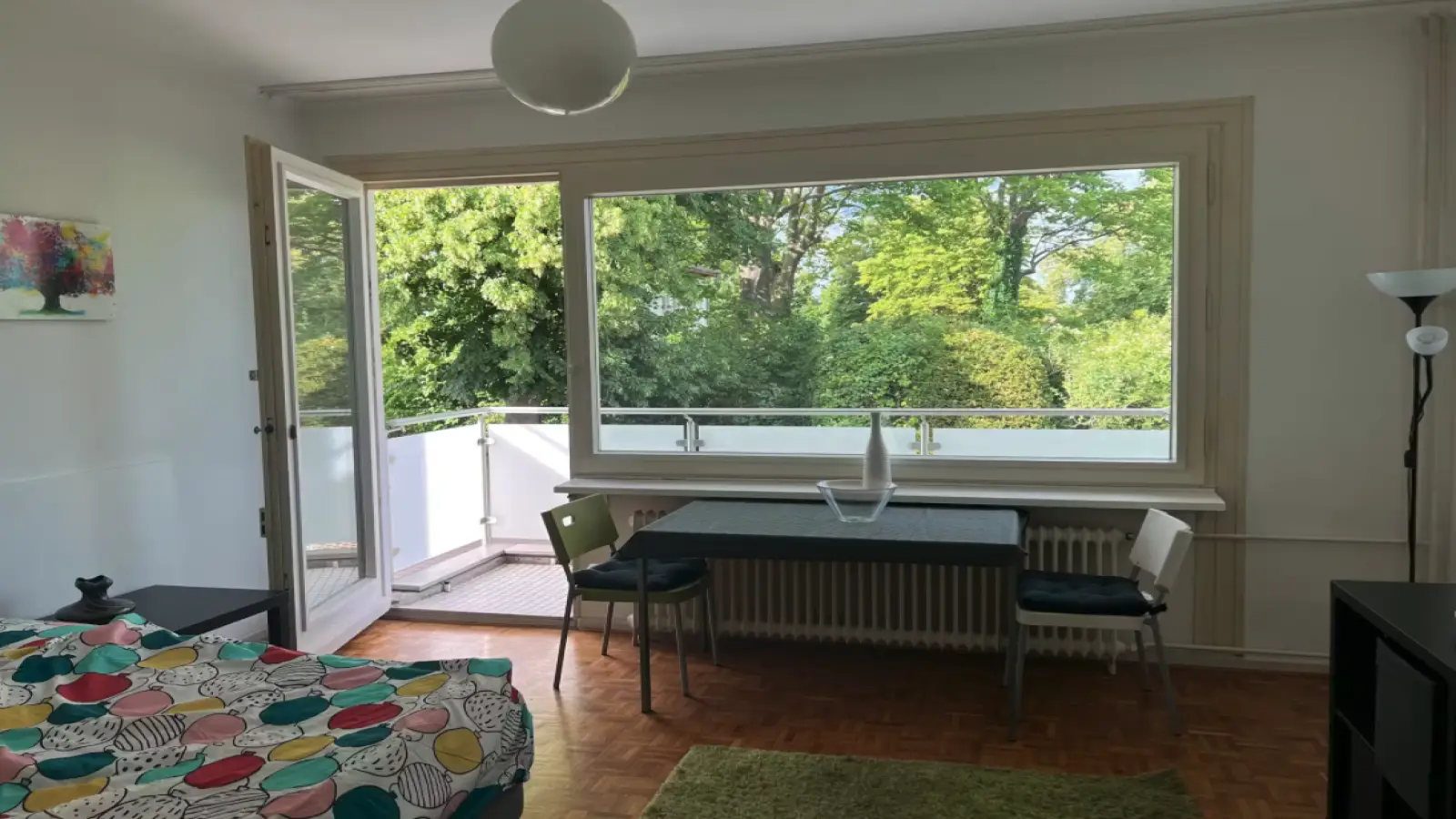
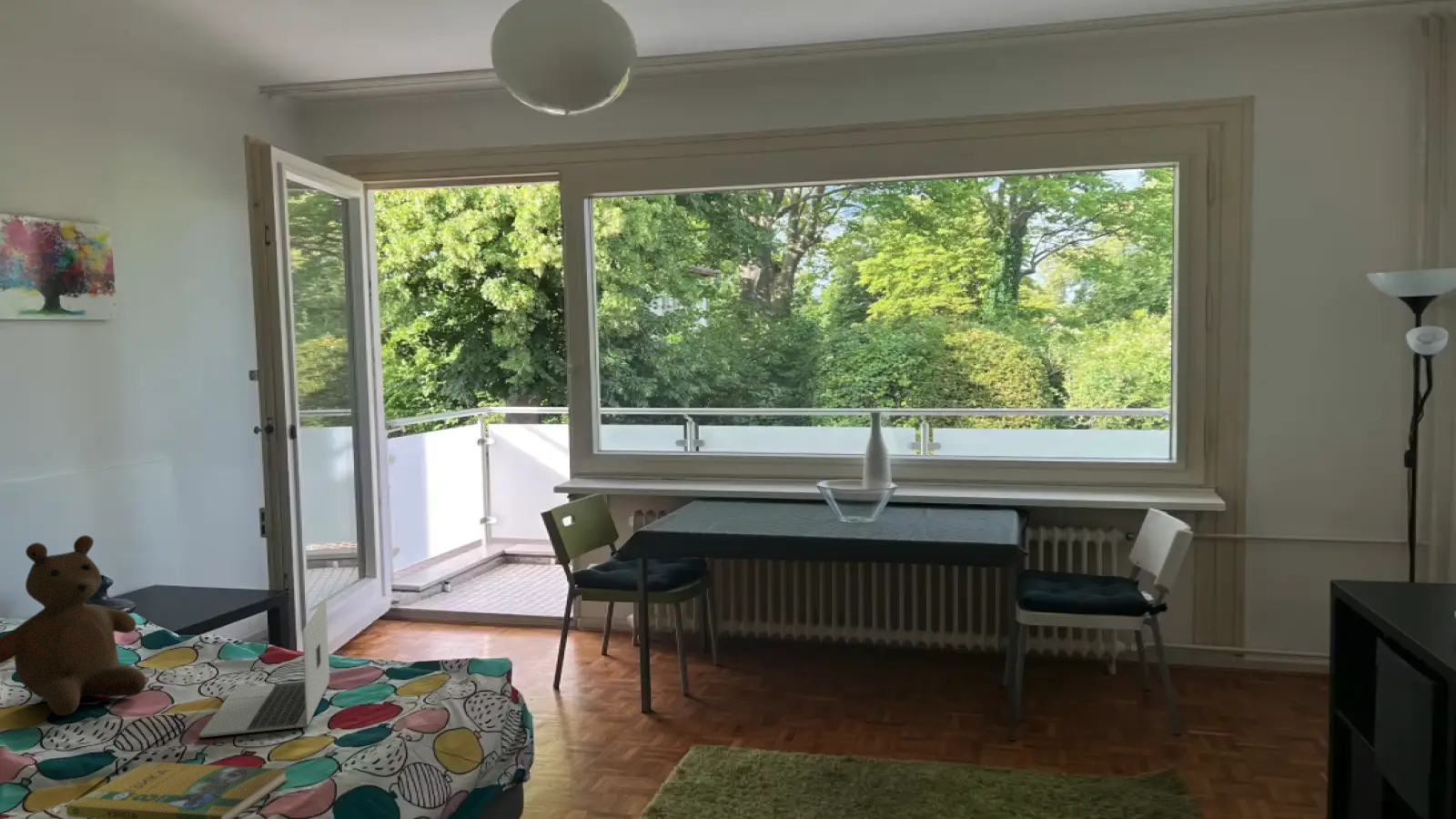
+ laptop [198,597,330,738]
+ teddy bear [0,534,147,716]
+ booklet [66,761,289,819]
